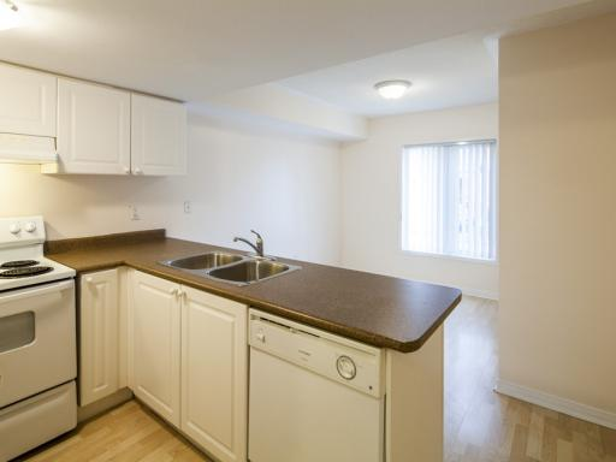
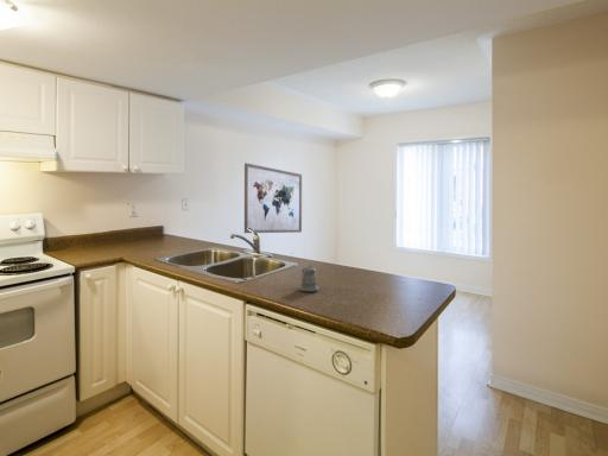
+ pepper shaker [298,265,321,292]
+ wall art [243,162,303,234]
